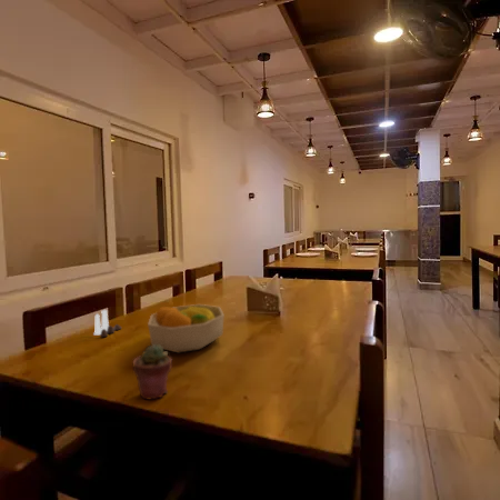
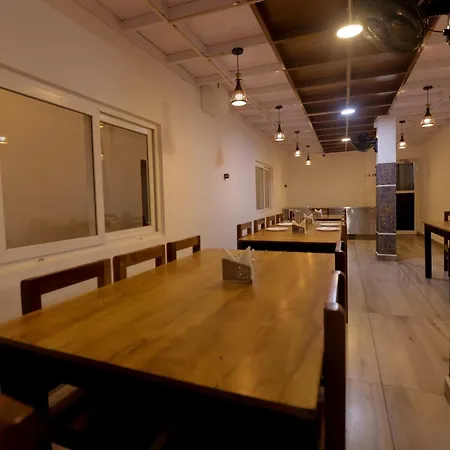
- salt and pepper shaker set [92,309,122,338]
- fruit bowl [147,303,226,353]
- potted succulent [132,344,173,400]
